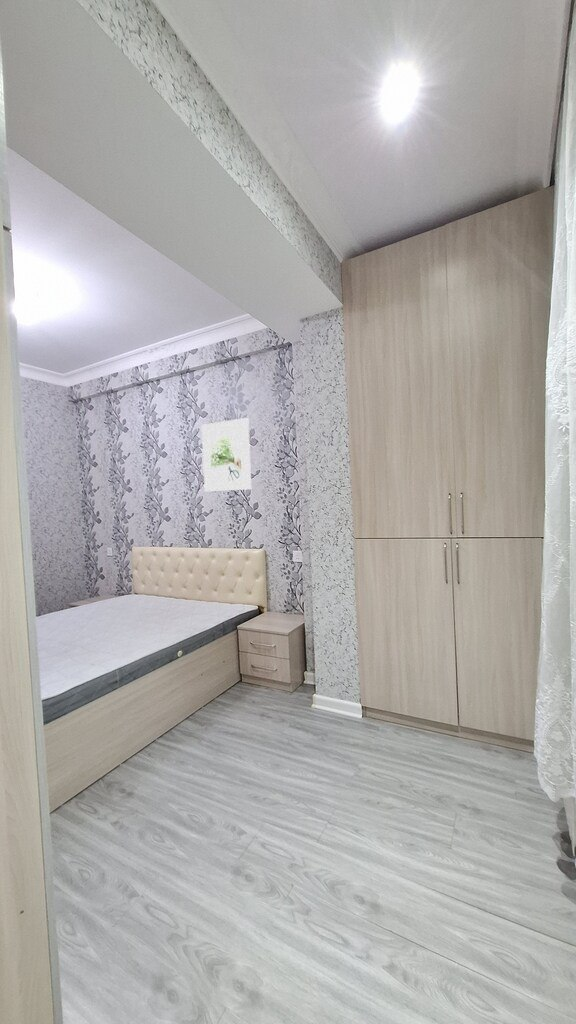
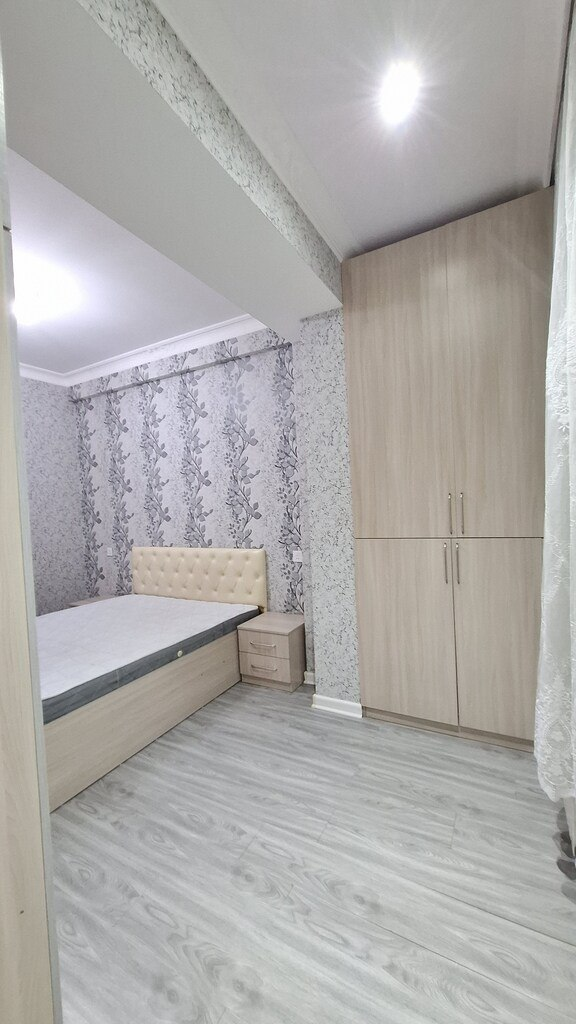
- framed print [201,417,252,493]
